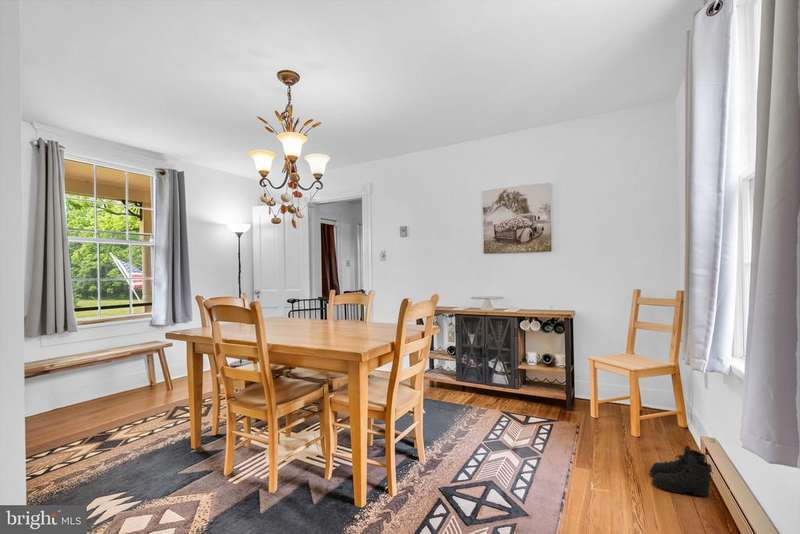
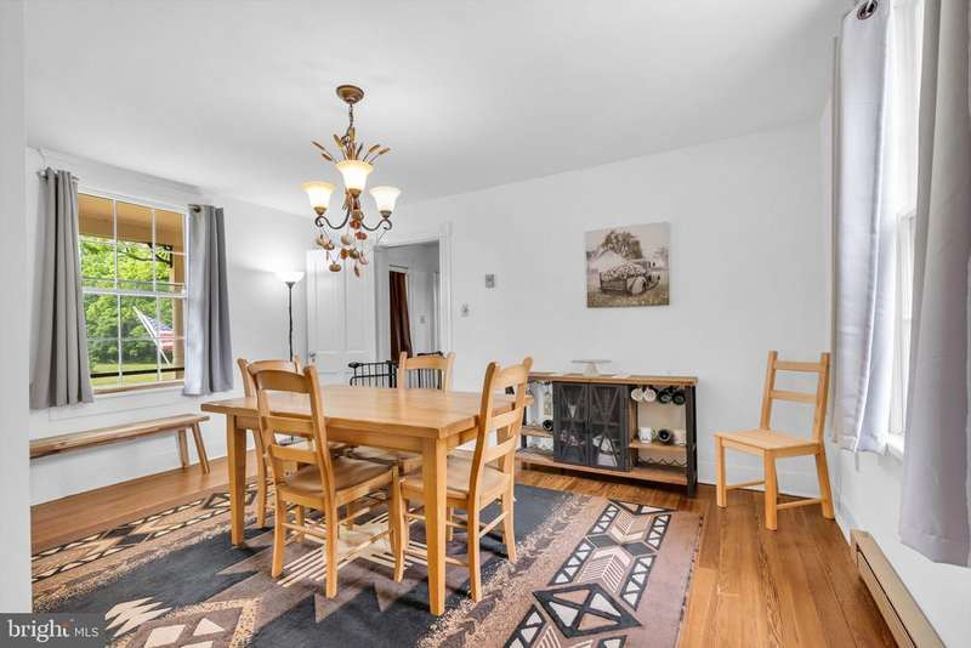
- boots [648,445,714,498]
